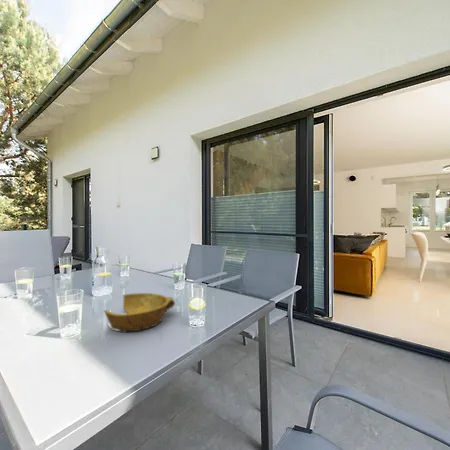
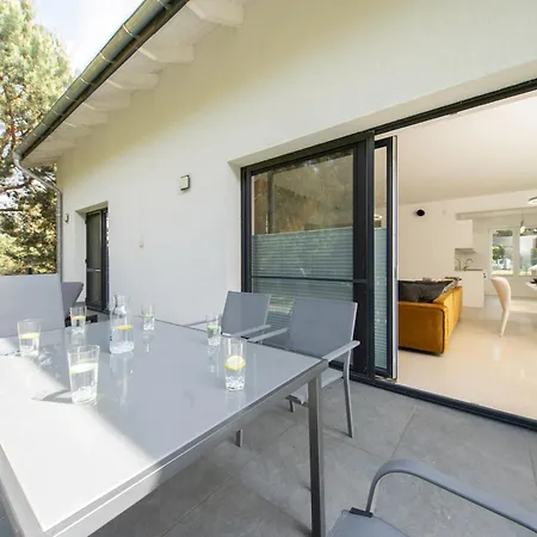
- bowl [103,292,176,333]
